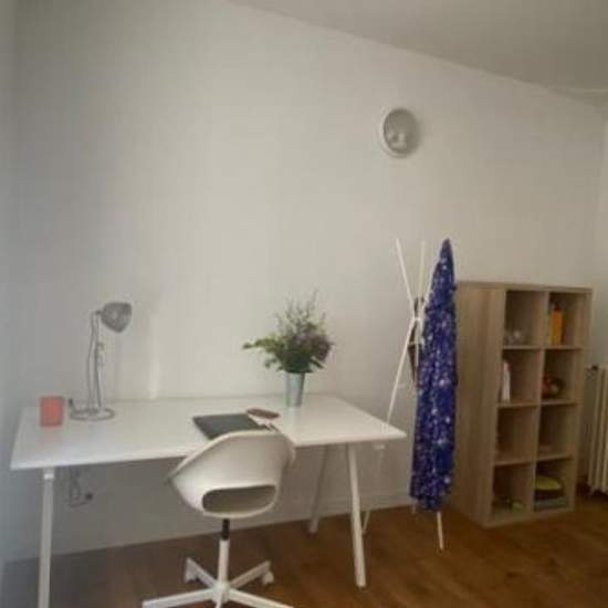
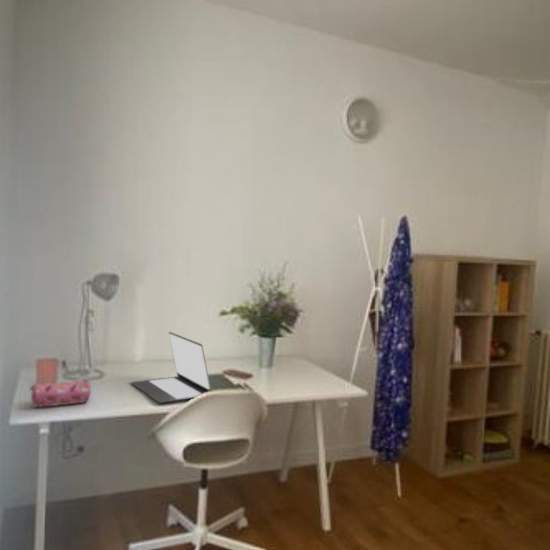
+ pencil case [29,378,92,408]
+ laptop [129,331,212,404]
